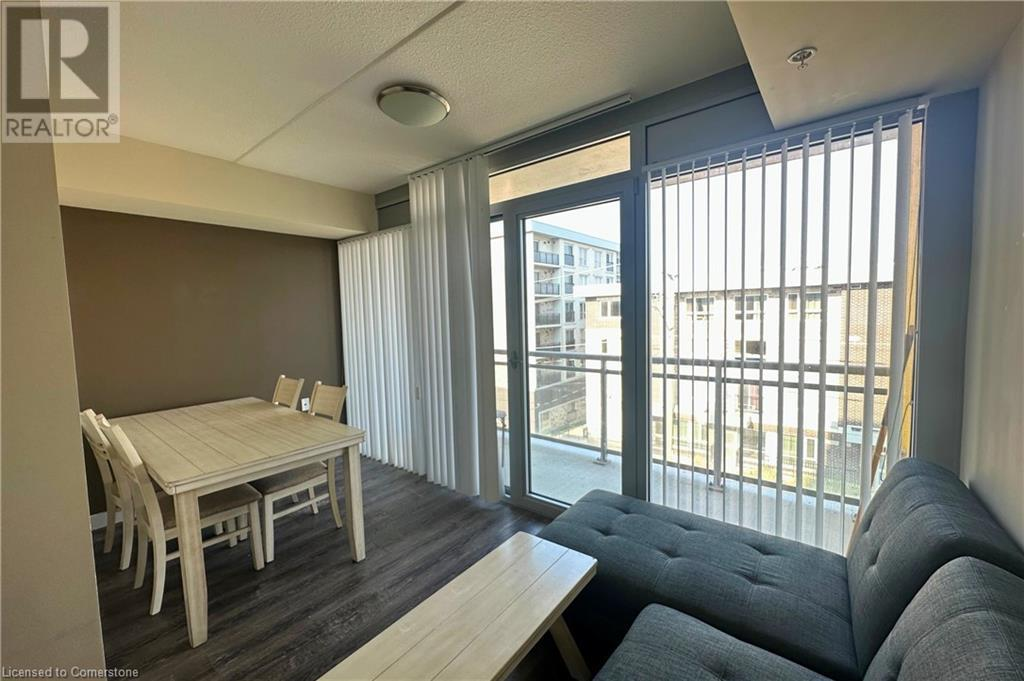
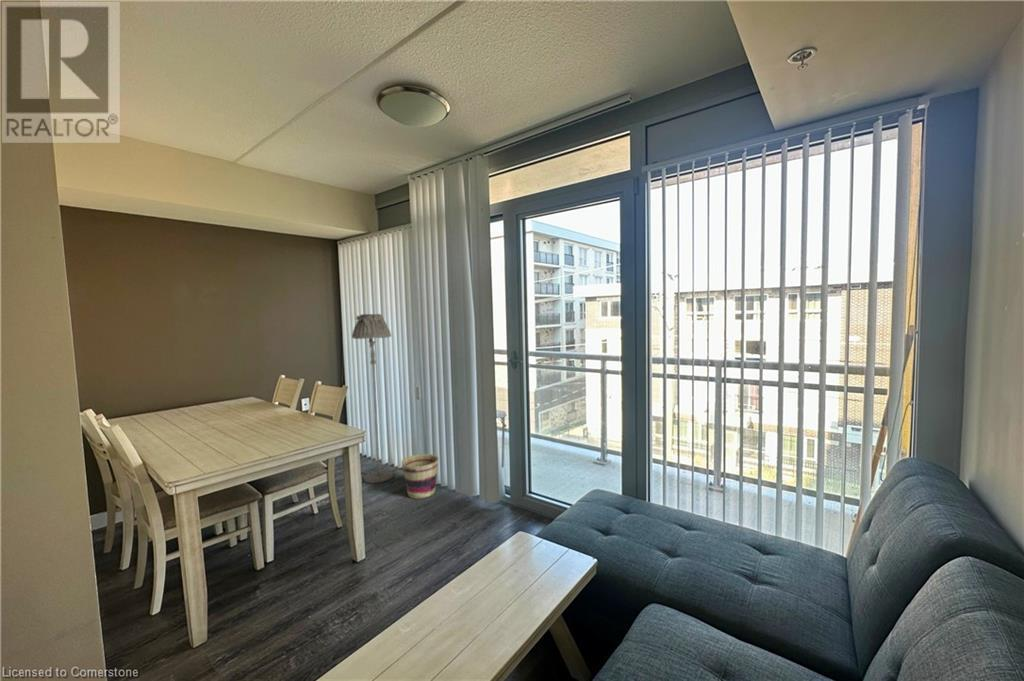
+ basket [400,453,439,499]
+ floor lamp [351,313,395,485]
